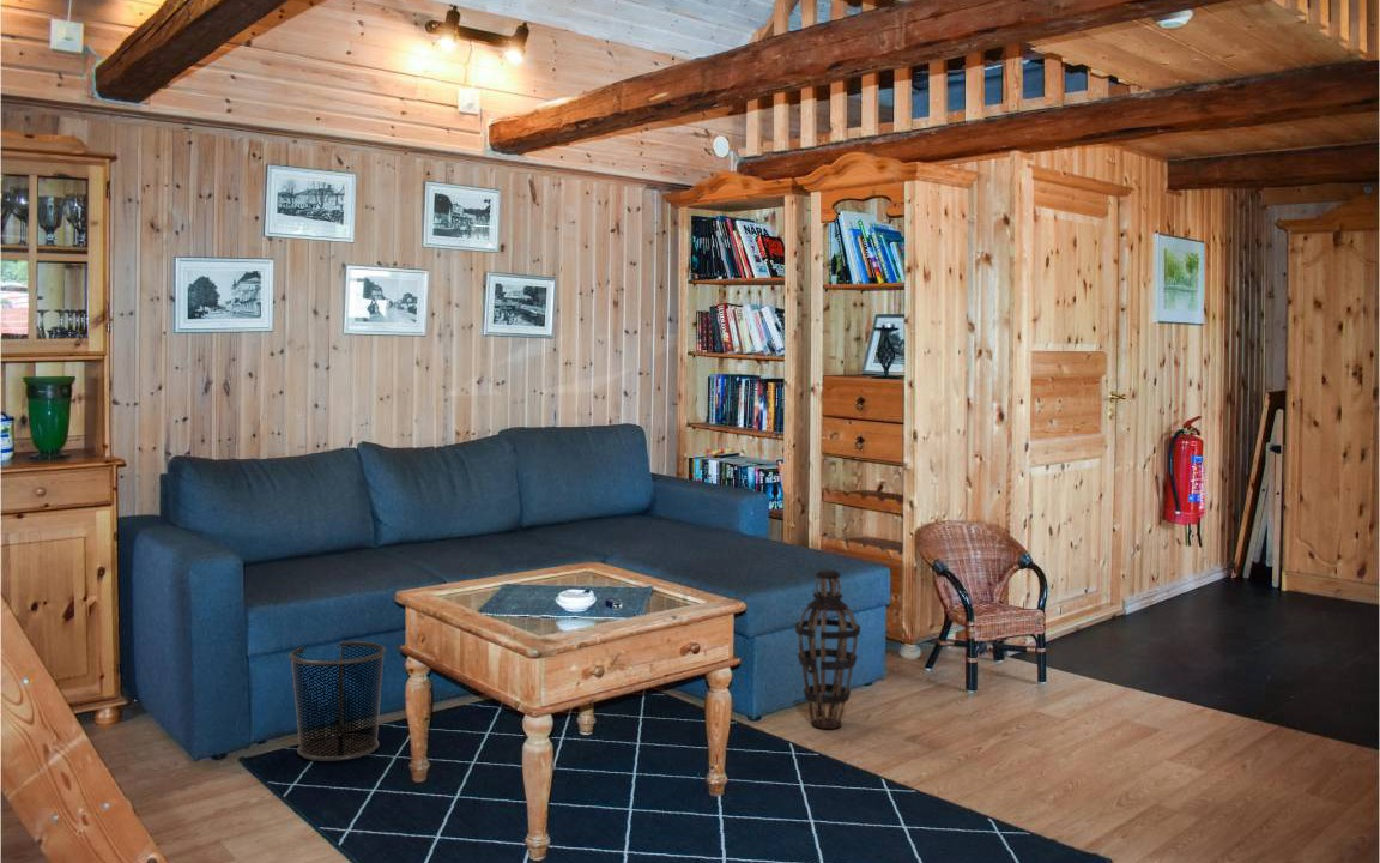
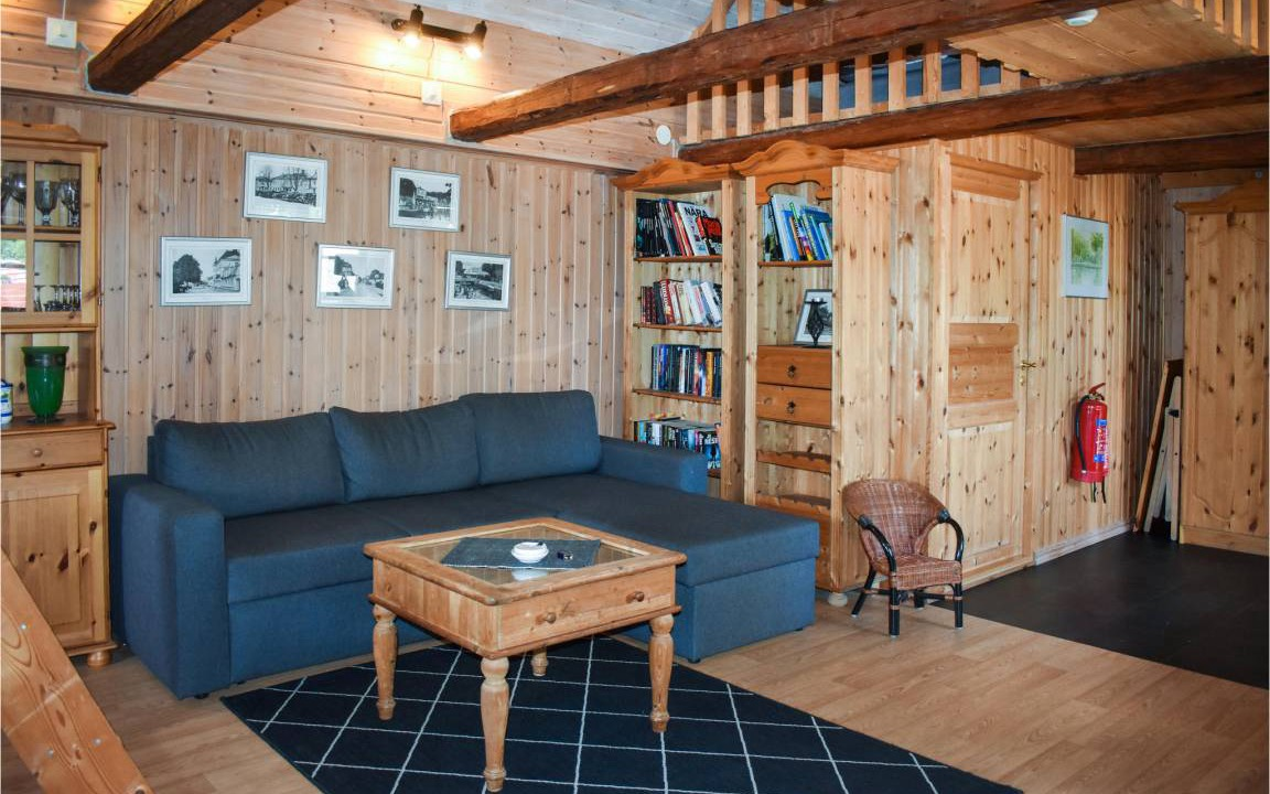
- lantern [794,568,861,730]
- waste bin [288,640,387,762]
